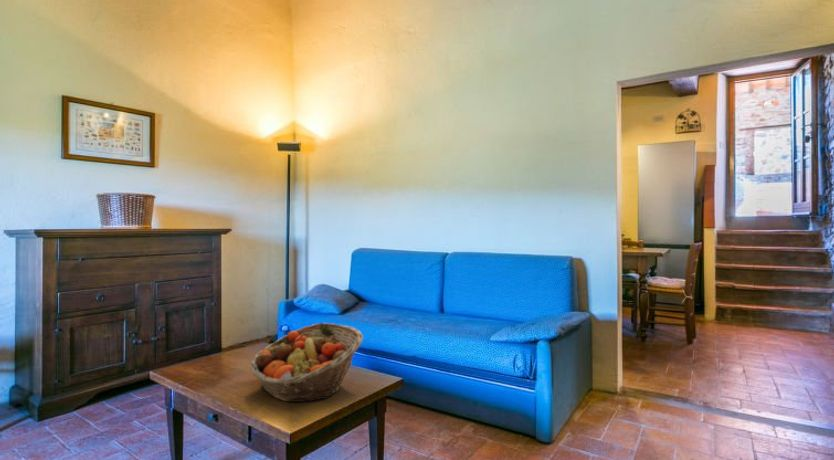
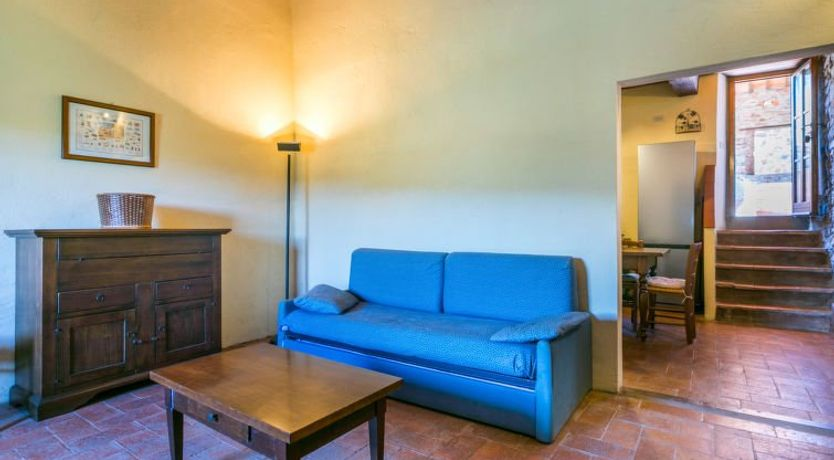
- fruit basket [249,322,364,403]
